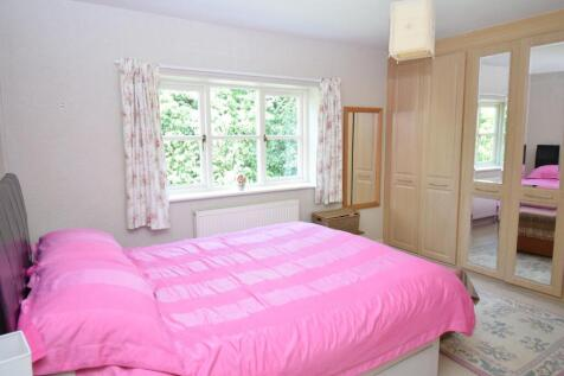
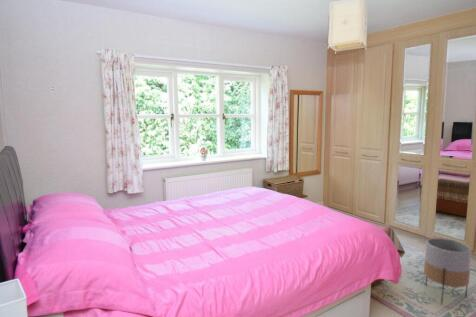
+ planter [423,237,473,305]
